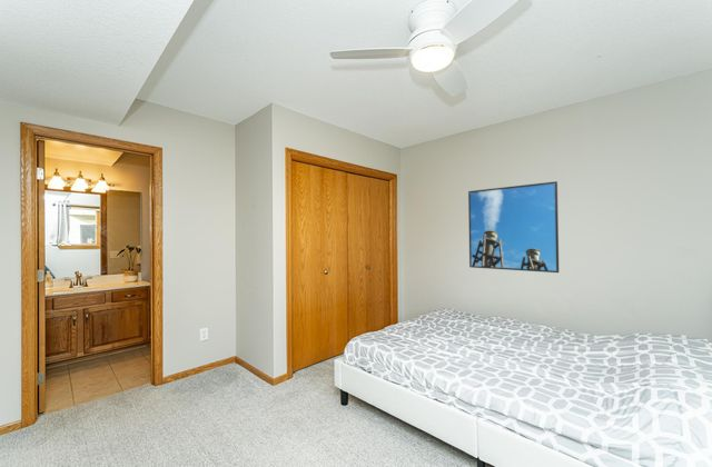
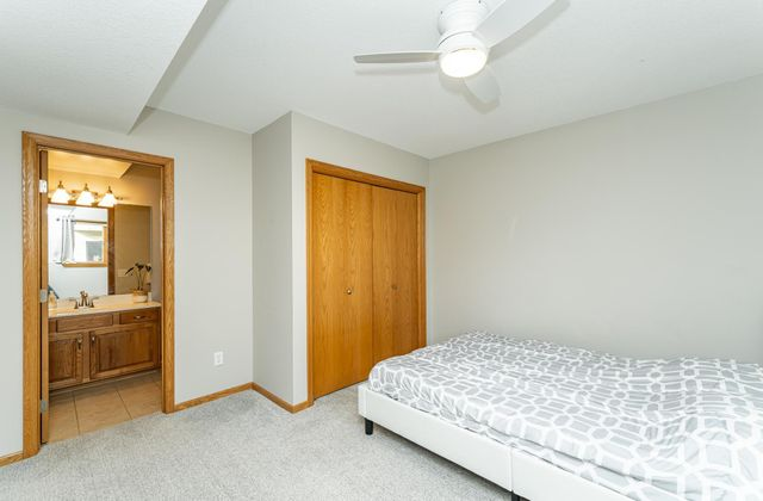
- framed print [467,180,560,274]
